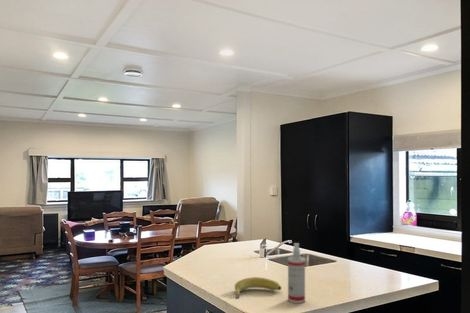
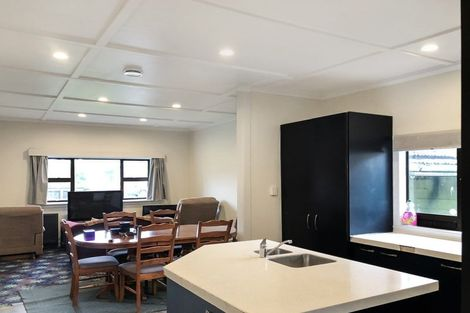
- spray bottle [287,242,306,304]
- banana [234,276,282,299]
